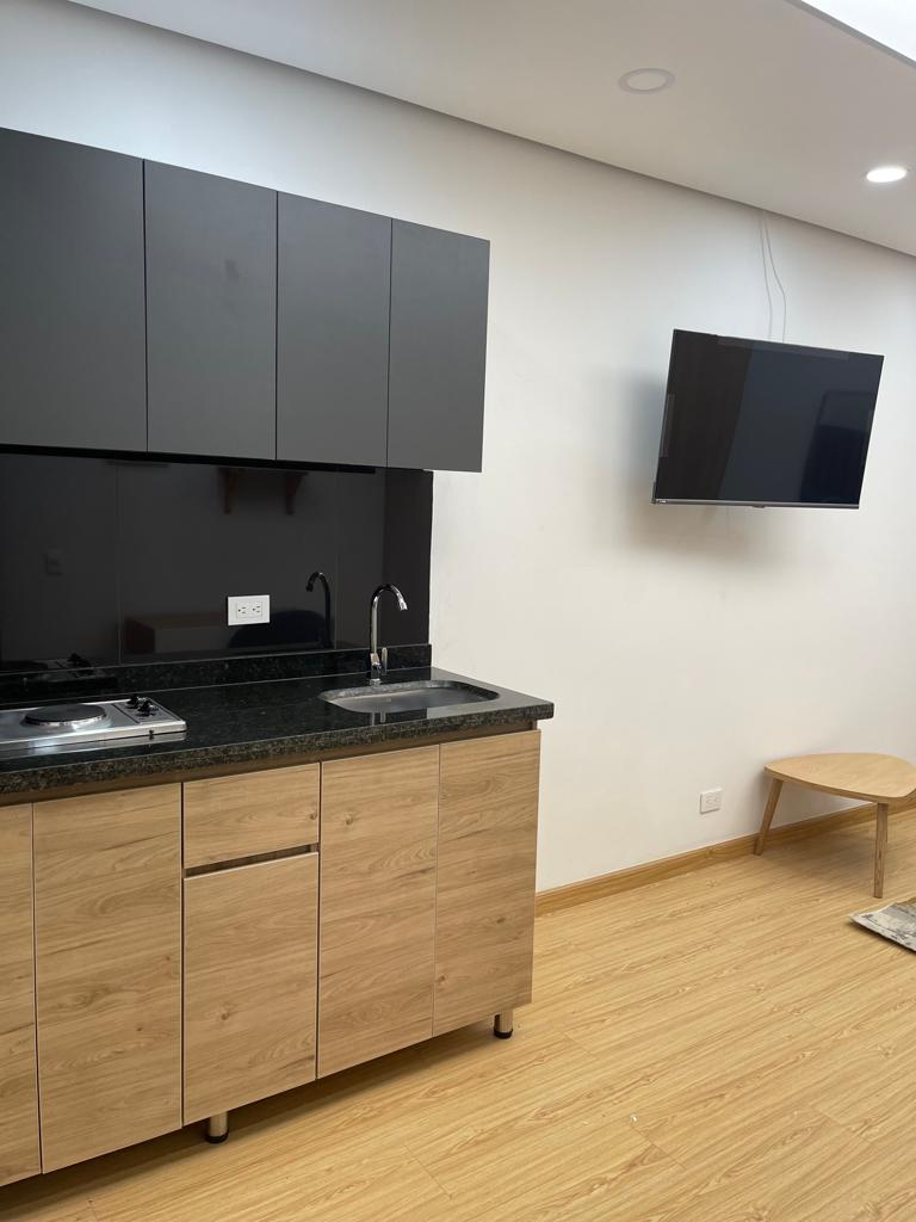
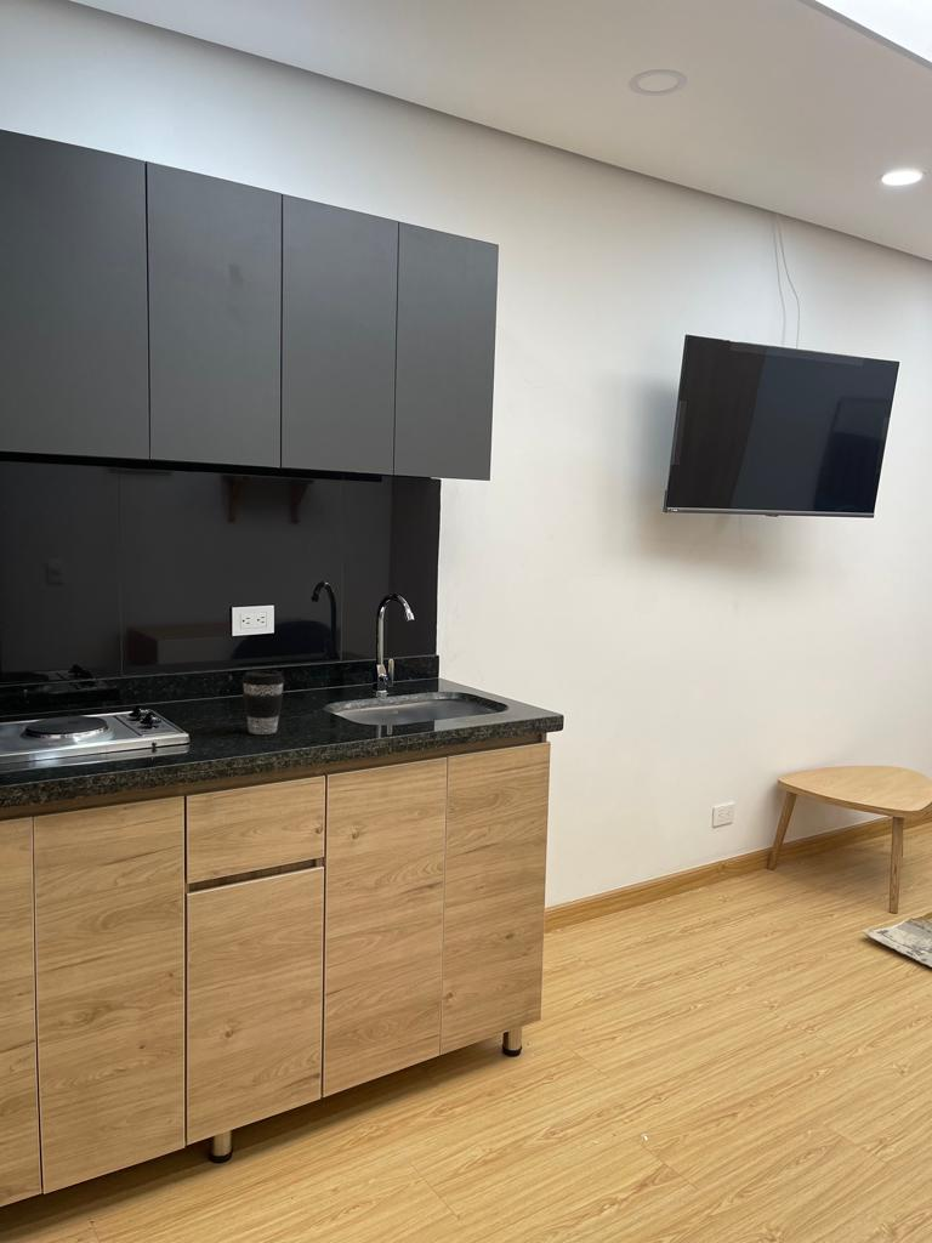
+ coffee cup [240,669,285,736]
